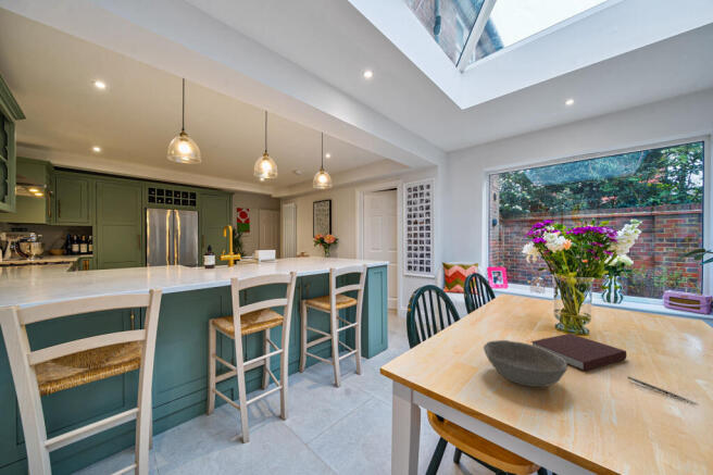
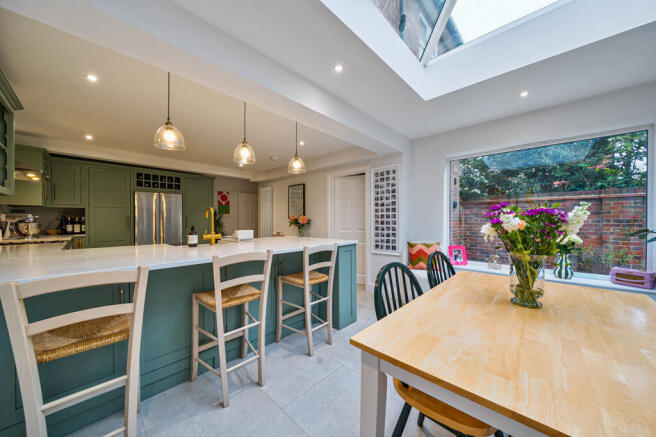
- bowl [483,339,568,388]
- notebook [529,333,628,372]
- pen [626,375,699,405]
